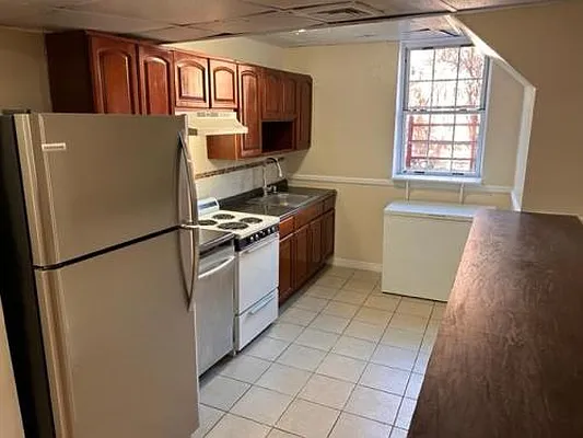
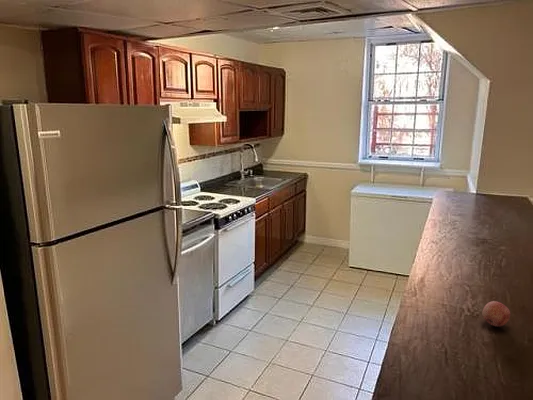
+ fruit [481,300,511,328]
